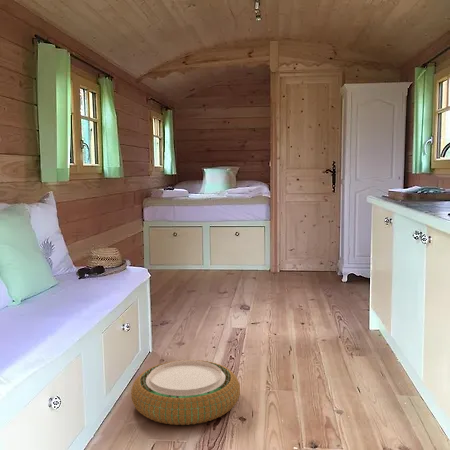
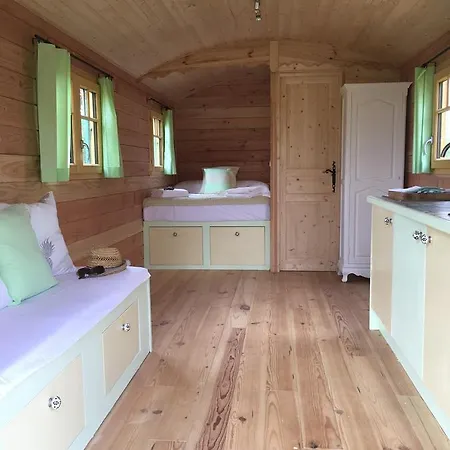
- woven basket [130,359,241,426]
